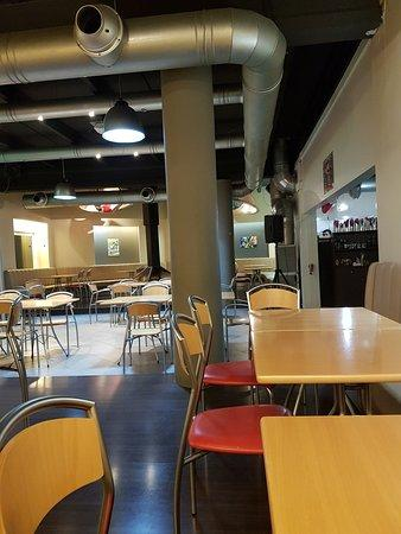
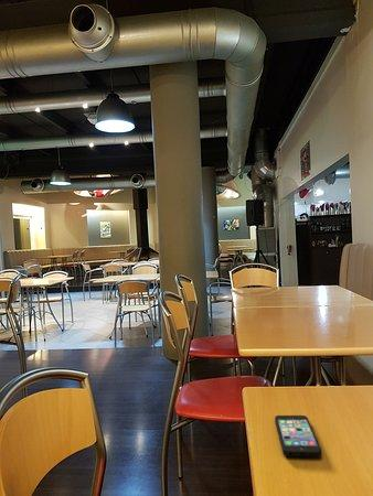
+ smartphone [274,414,322,457]
